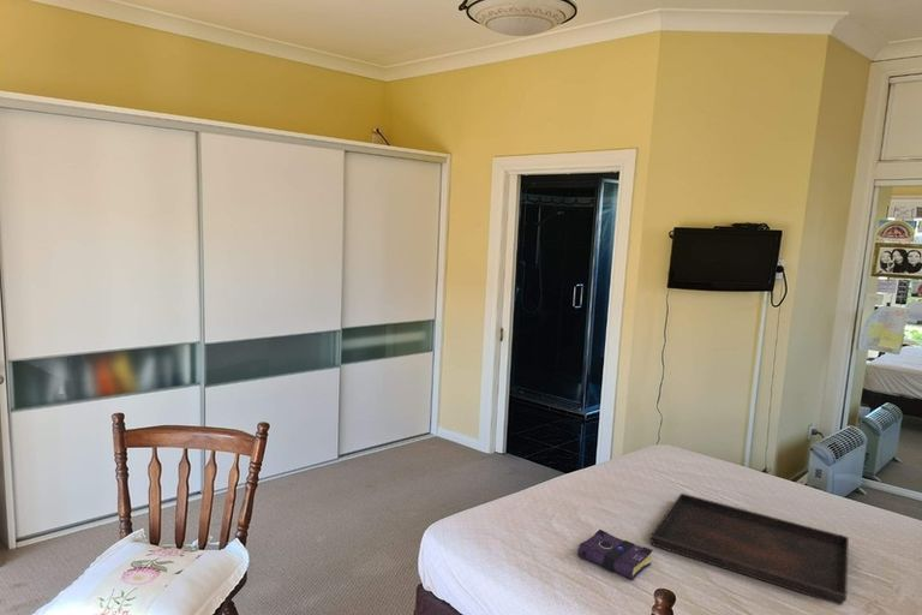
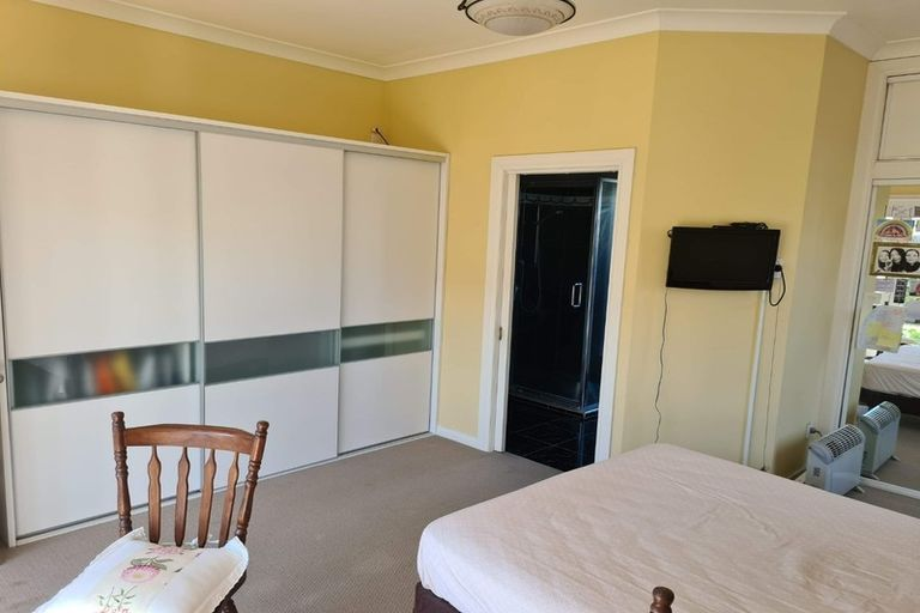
- serving tray [648,492,850,607]
- book [576,529,653,581]
